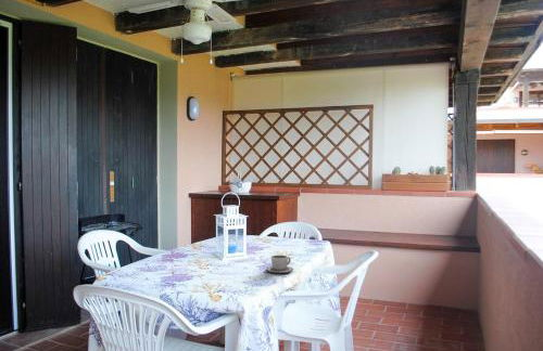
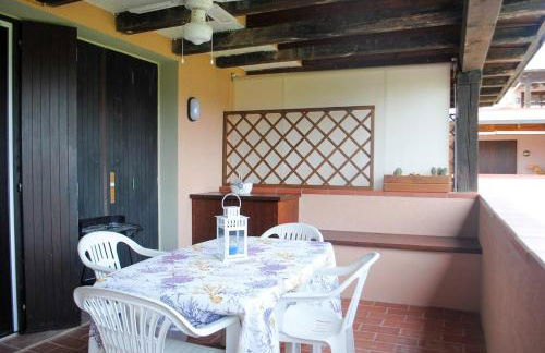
- cup [265,255,294,274]
